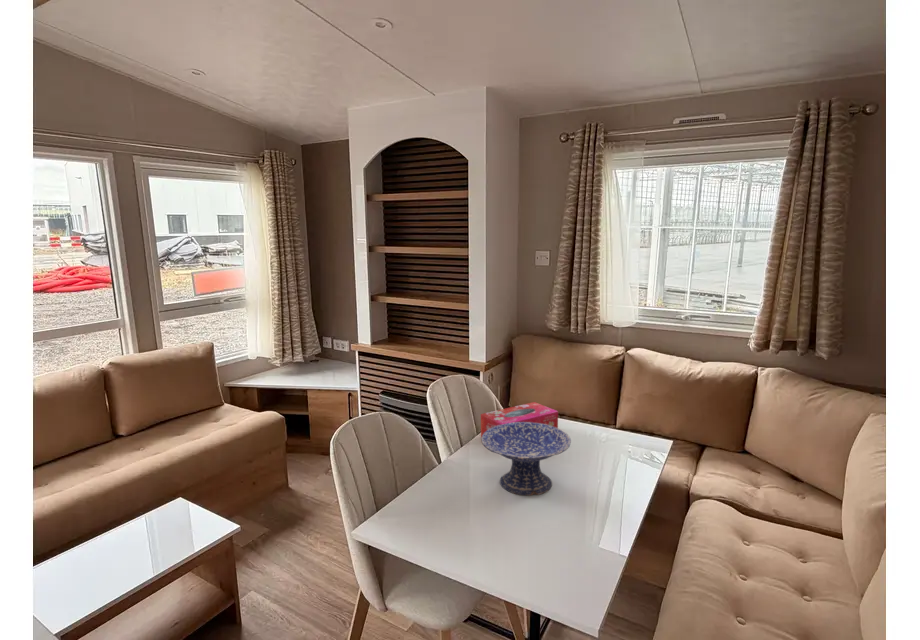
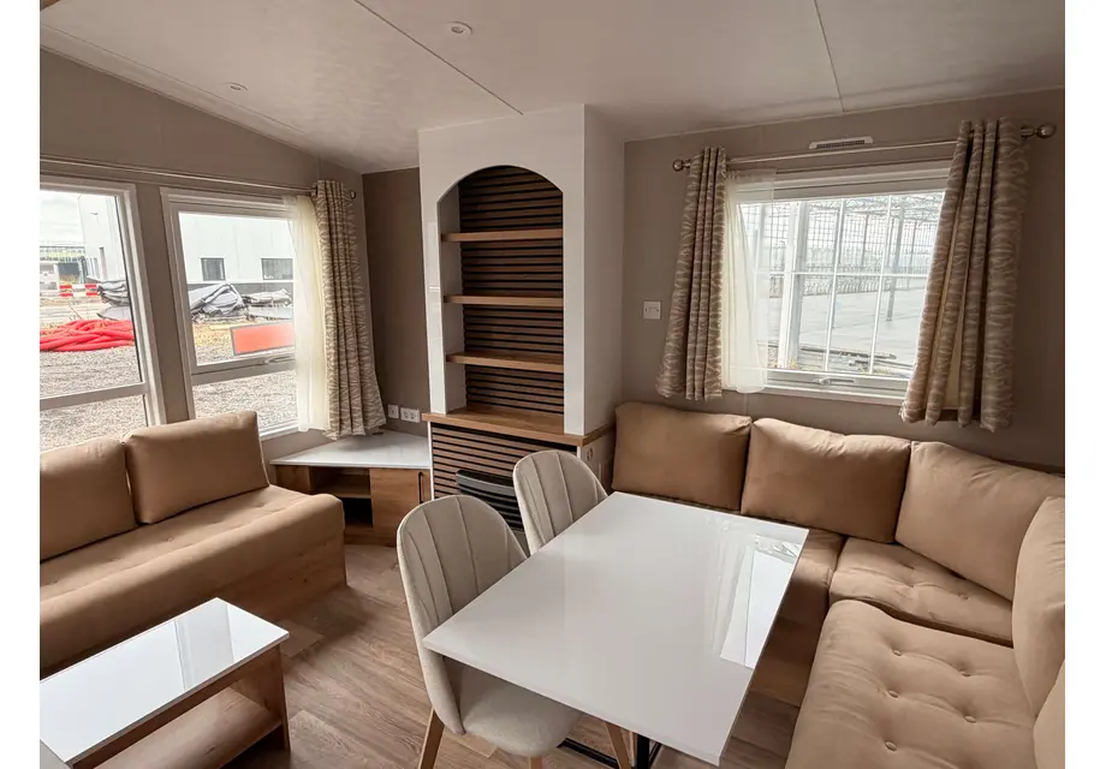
- tissue box [480,401,559,438]
- decorative bowl [481,422,572,496]
